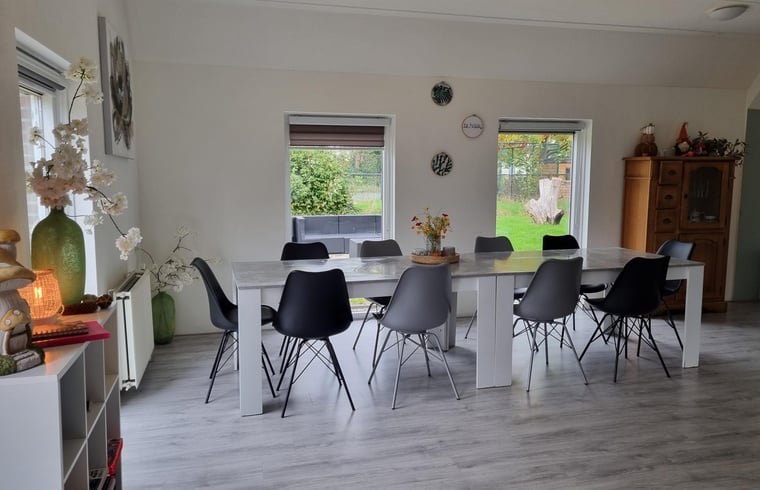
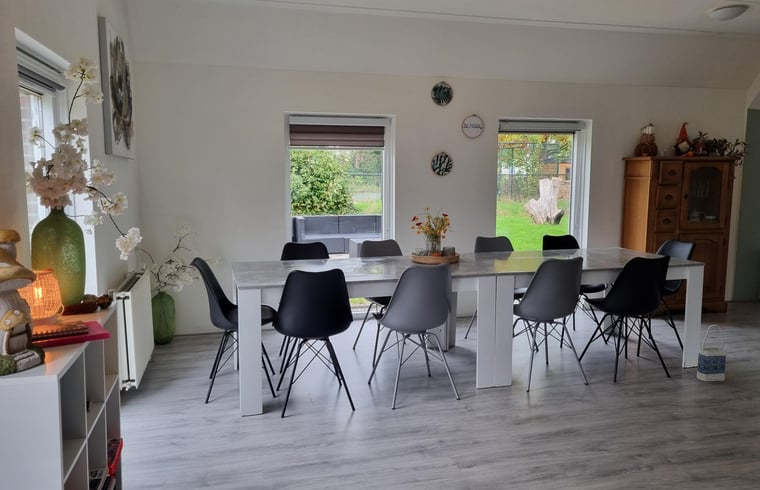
+ bag [696,324,727,382]
